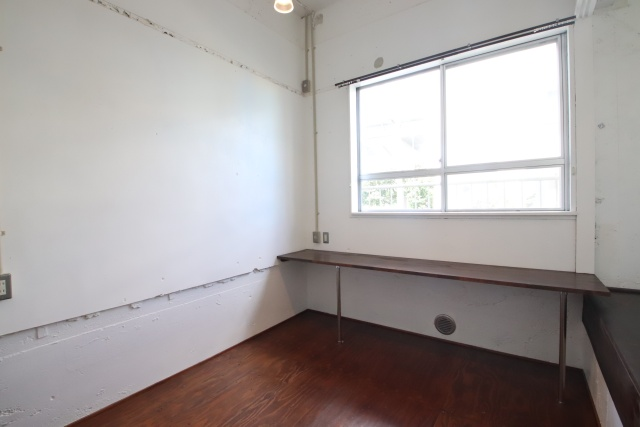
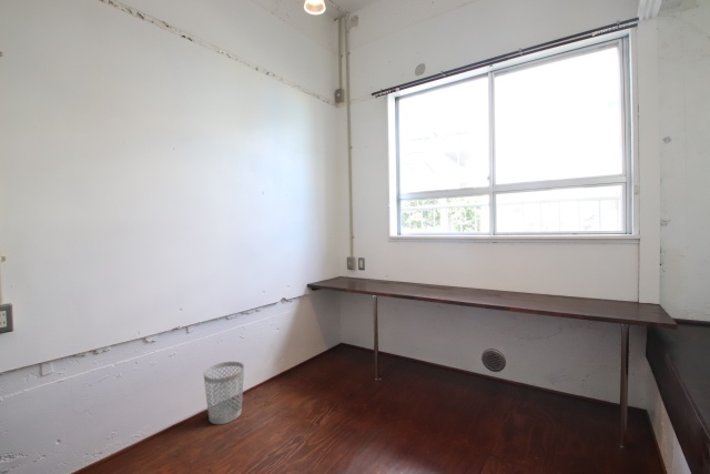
+ wastebasket [202,361,245,425]
